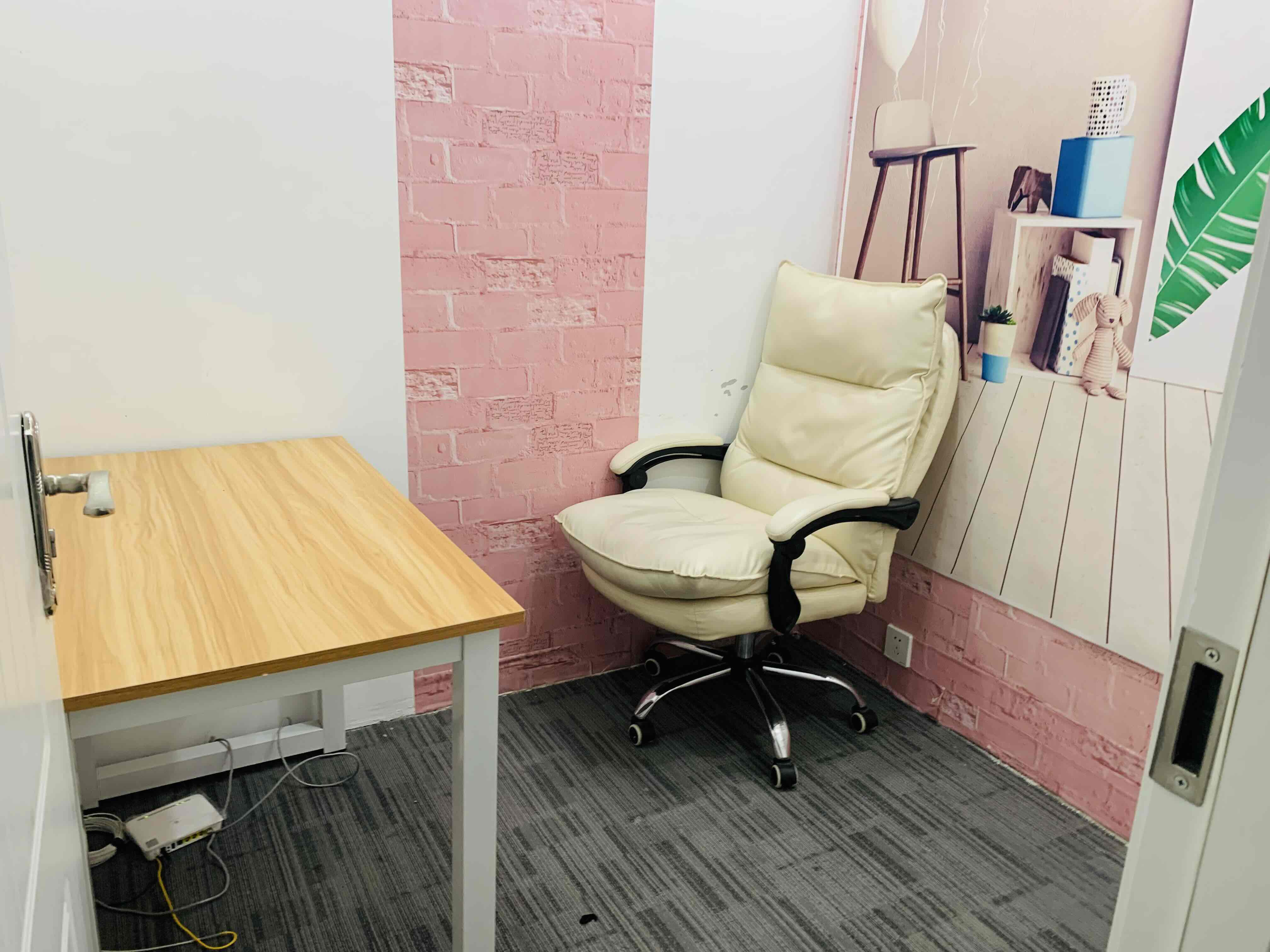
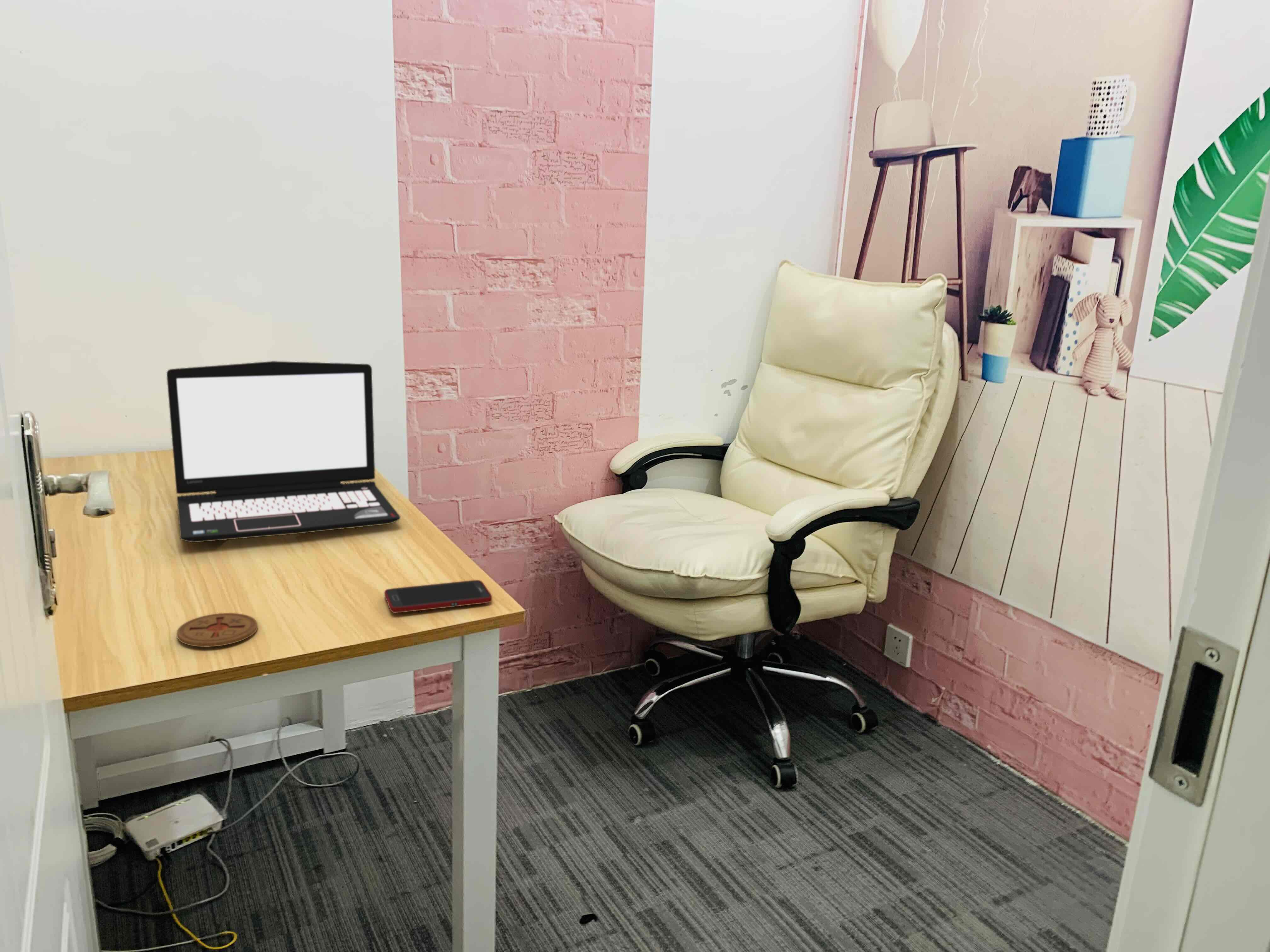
+ coaster [176,613,258,647]
+ cell phone [384,580,493,613]
+ laptop [166,361,401,543]
